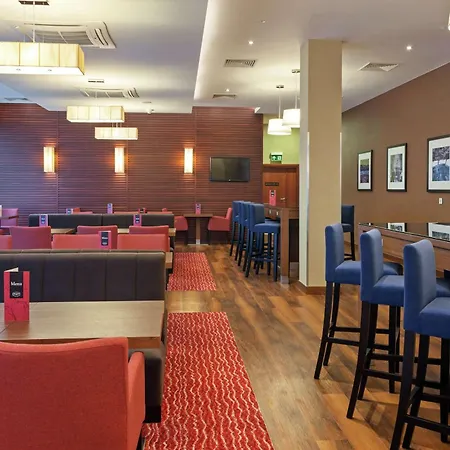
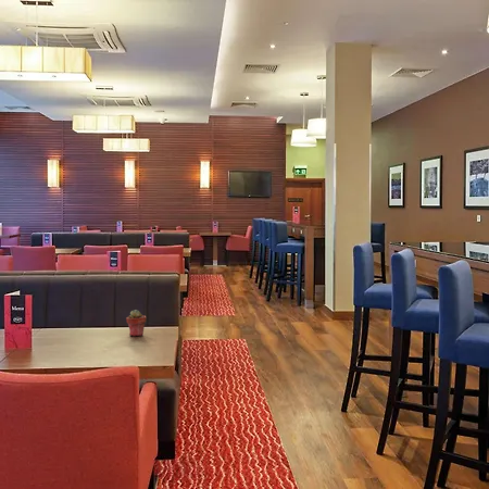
+ potted succulent [125,309,147,337]
